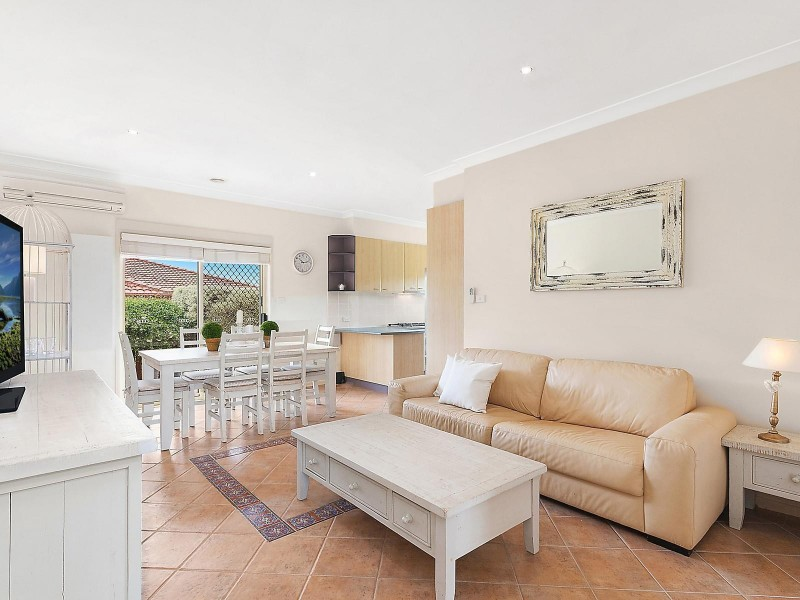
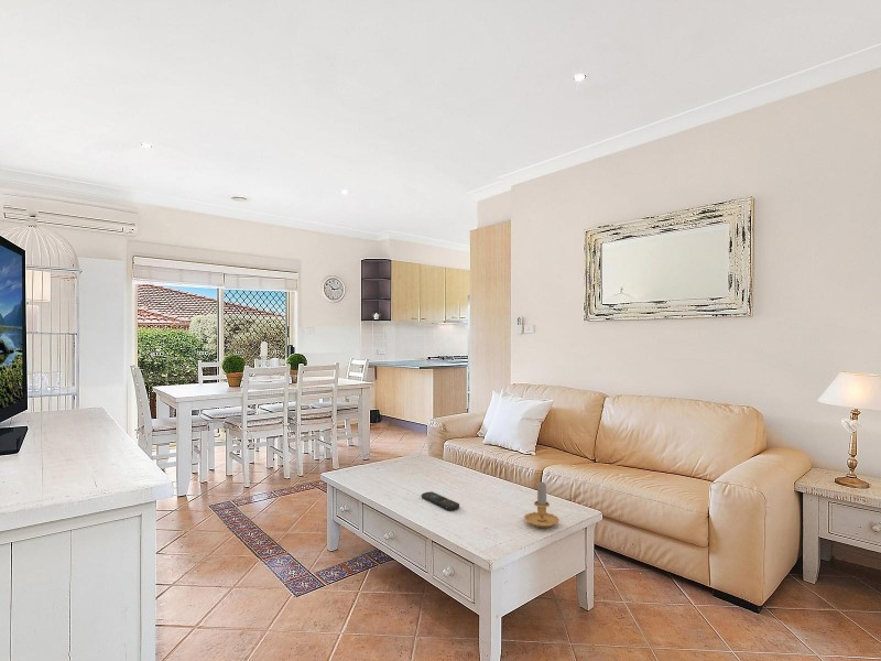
+ remote control [421,490,460,511]
+ candle [523,481,561,529]
